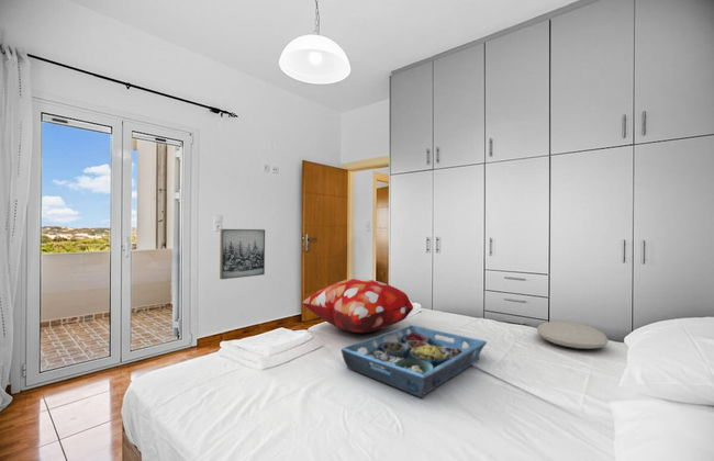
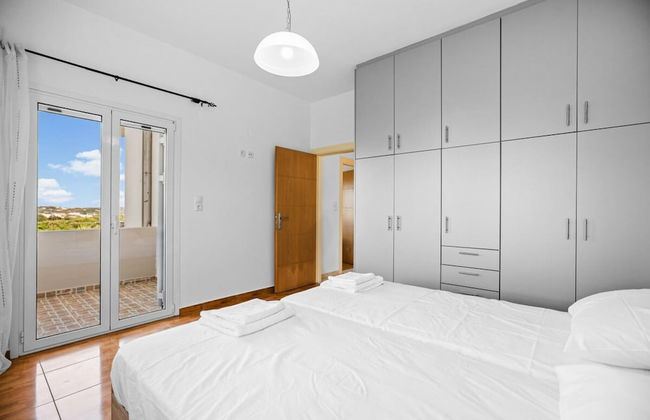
- decorative pillow [301,278,414,334]
- wall art [219,228,266,280]
- serving tray [341,324,488,398]
- cushion [536,321,610,350]
